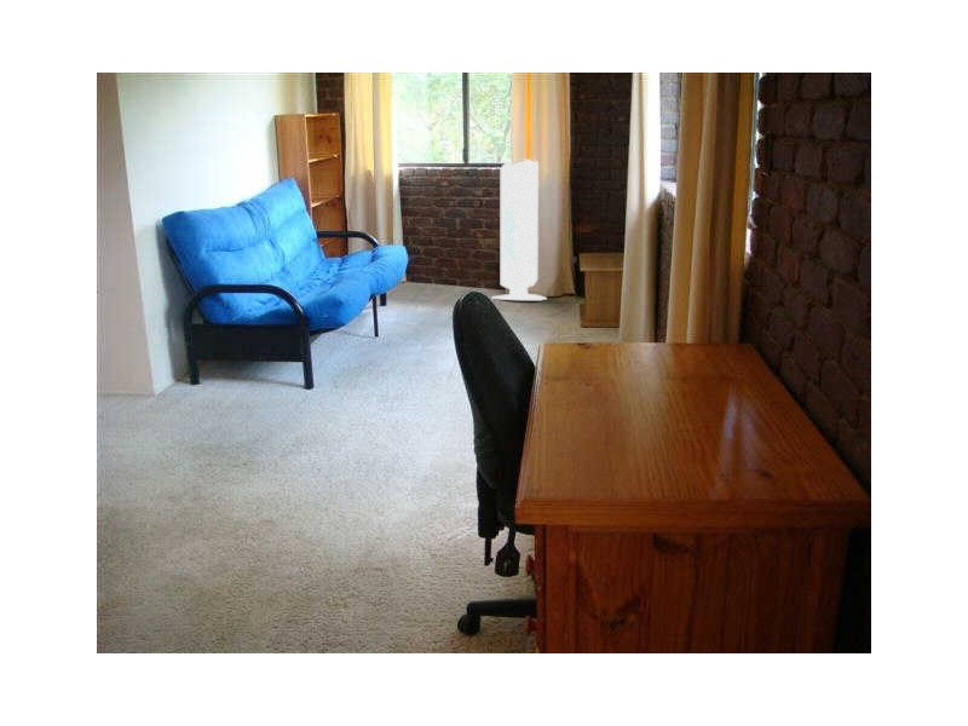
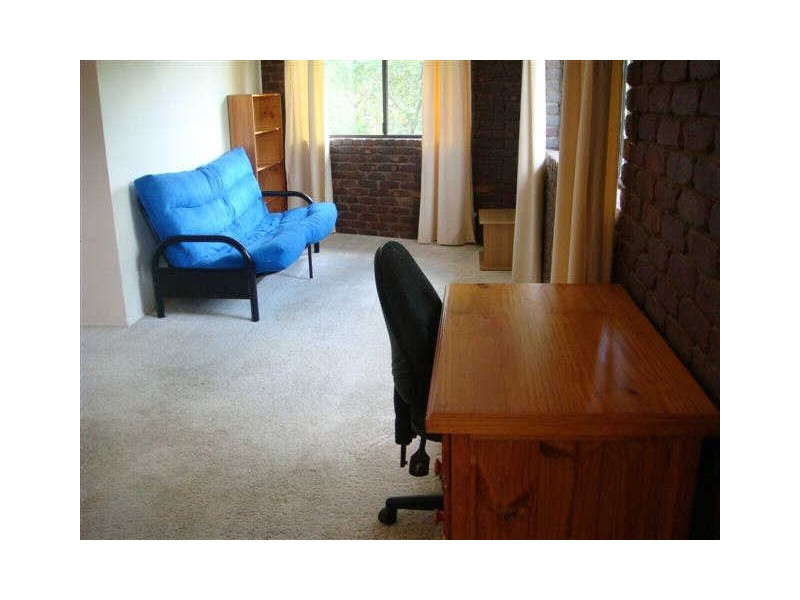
- air purifier [490,159,548,301]
